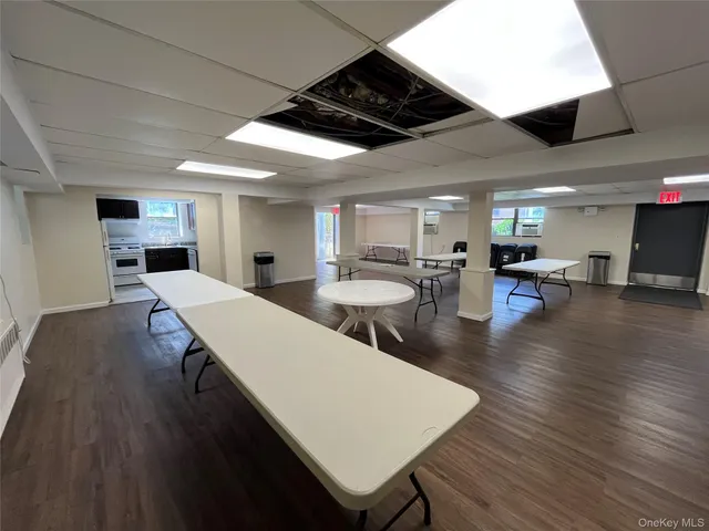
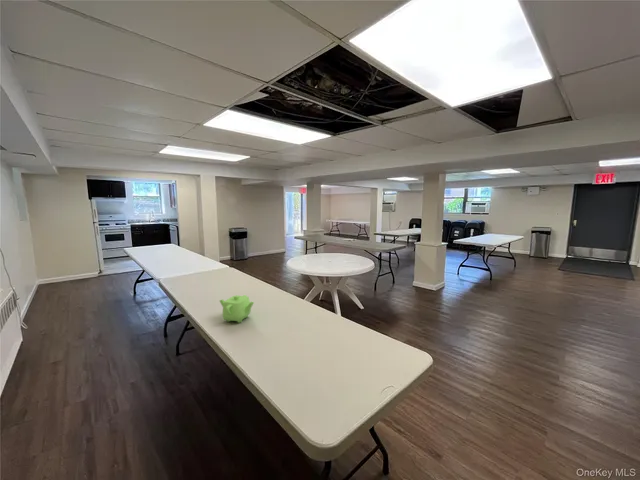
+ teapot [219,294,255,324]
